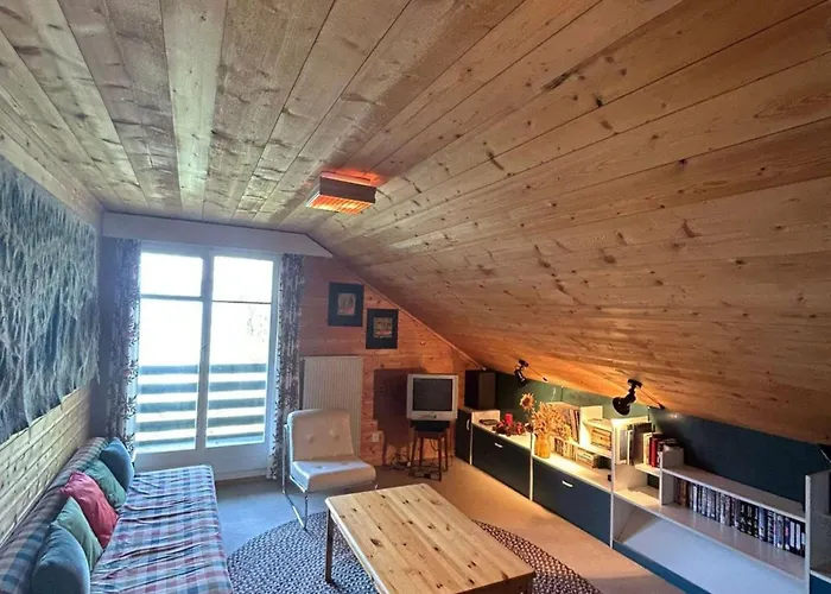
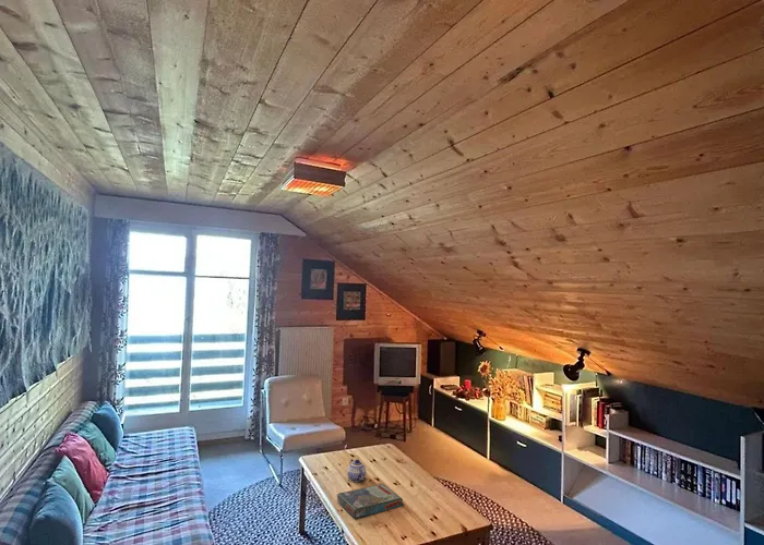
+ board game [336,483,404,519]
+ teapot [346,458,367,483]
